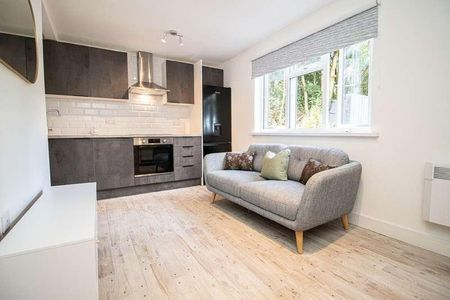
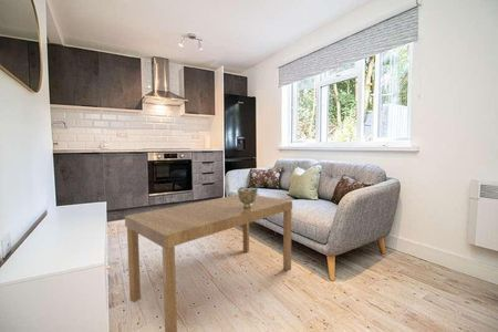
+ dining table [124,194,293,332]
+ decorative bowl [236,186,259,208]
